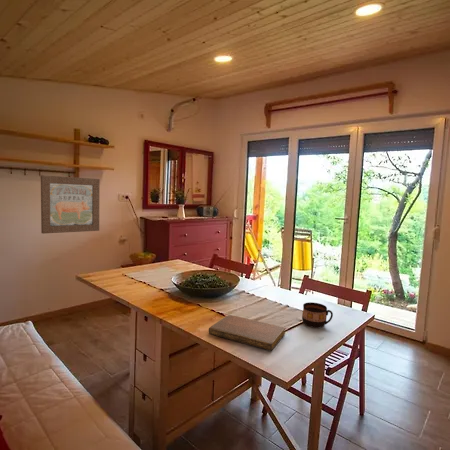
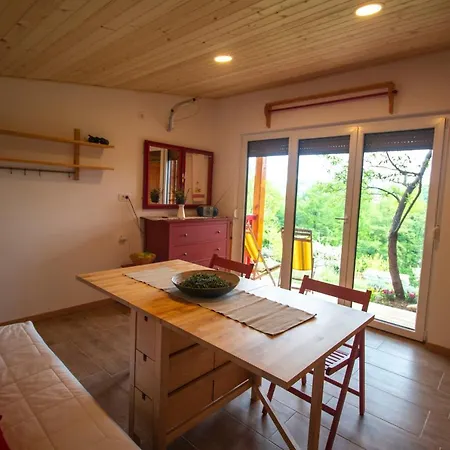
- notebook [208,314,286,352]
- wall art [40,174,101,235]
- cup [301,301,334,329]
